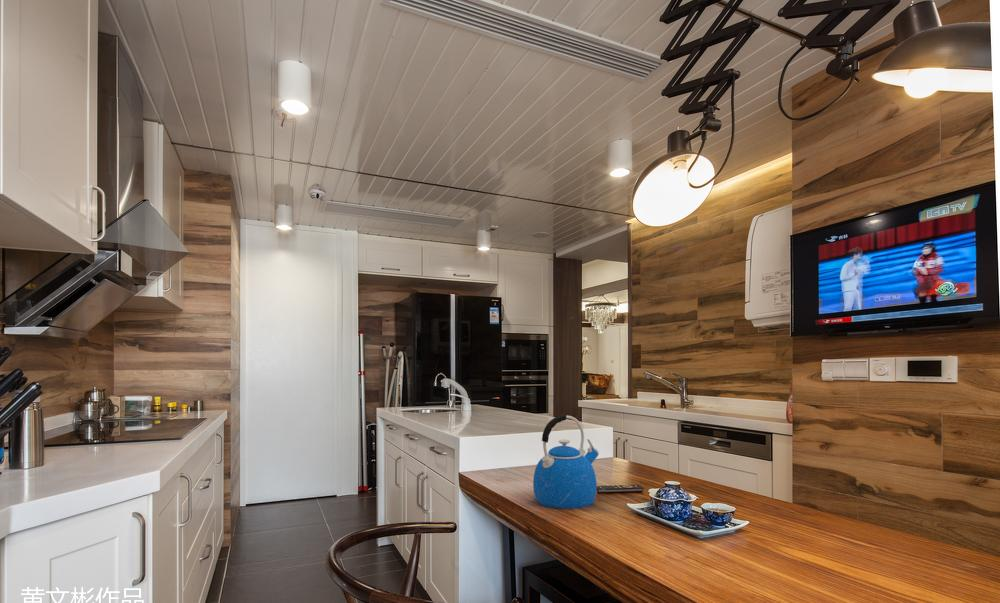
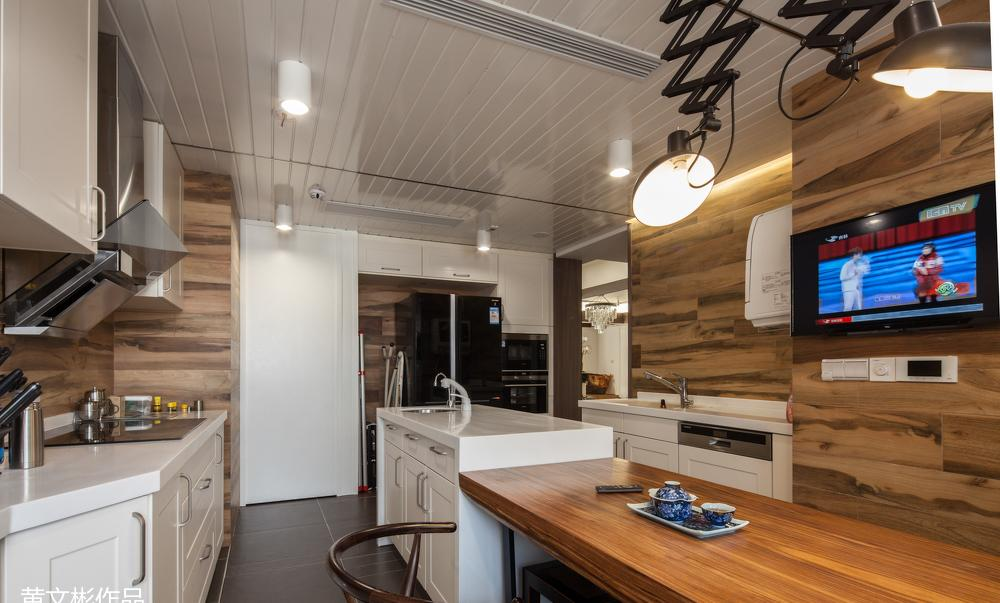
- kettle [532,413,600,509]
